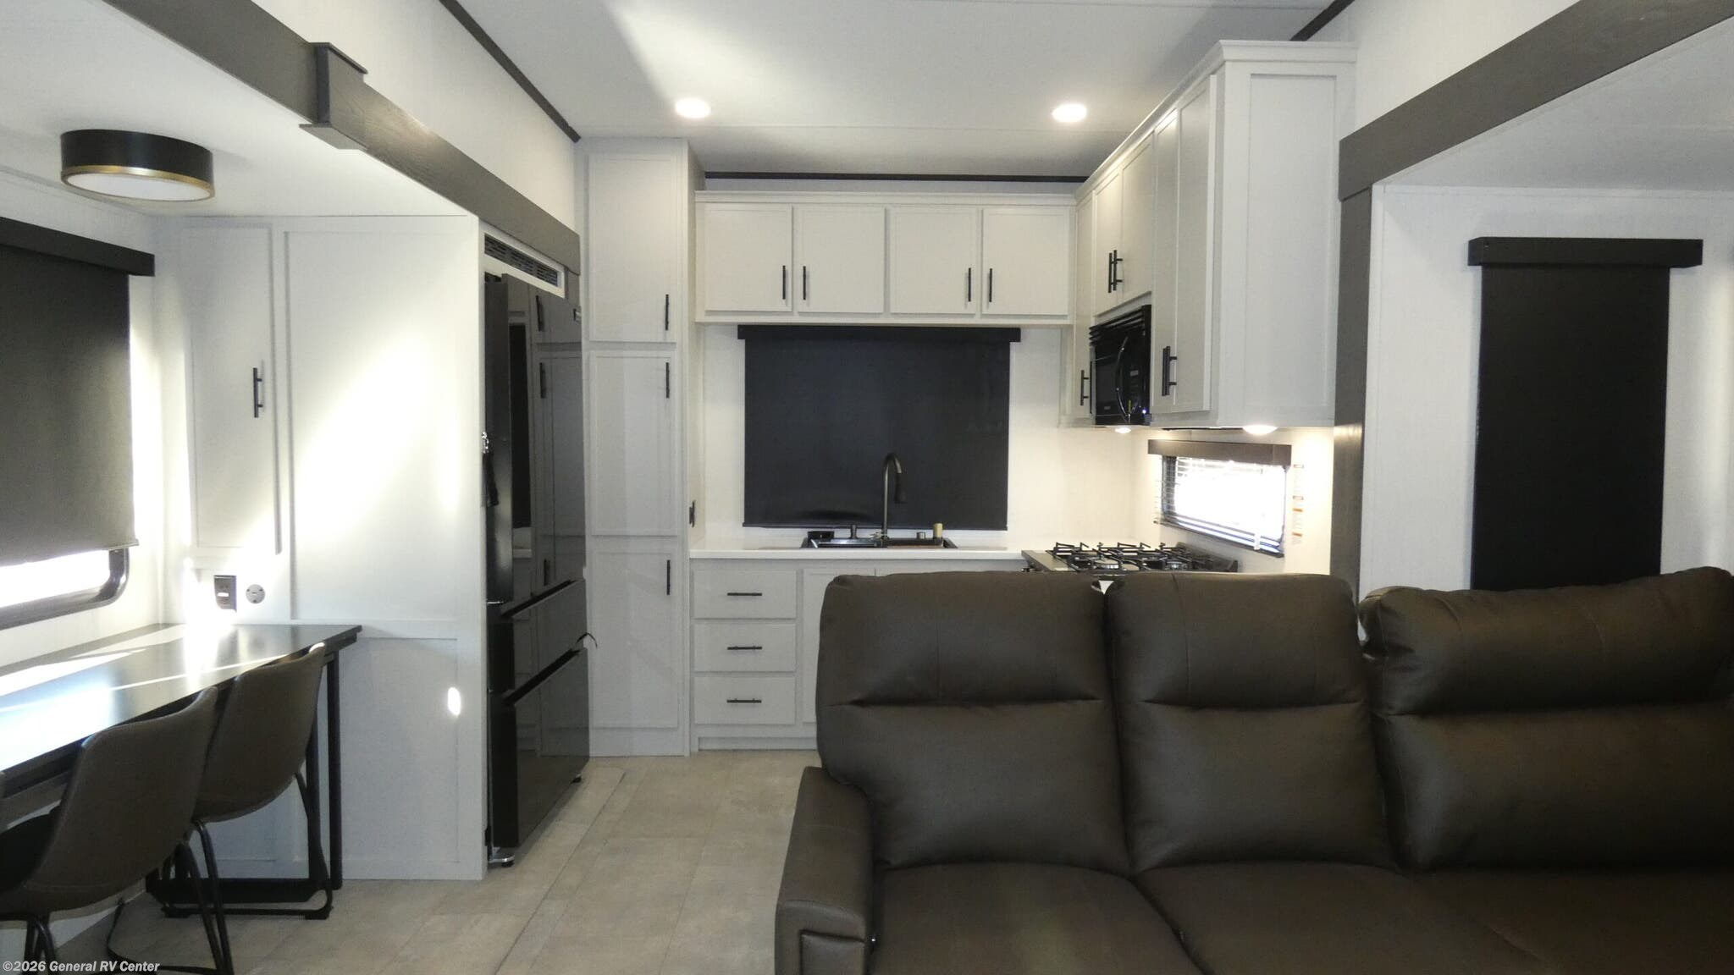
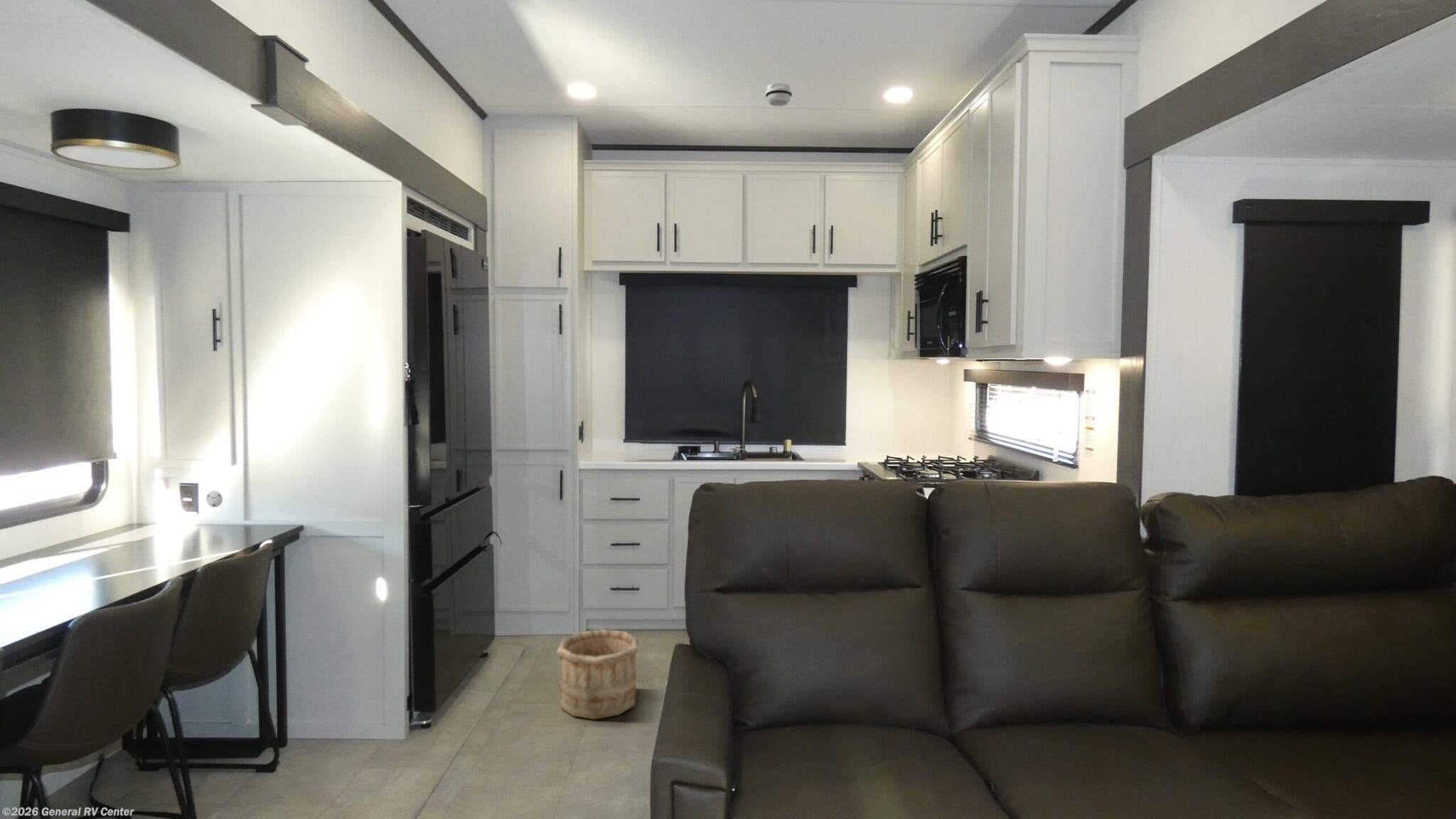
+ wooden bucket [556,628,639,720]
+ smoke detector [765,82,793,107]
